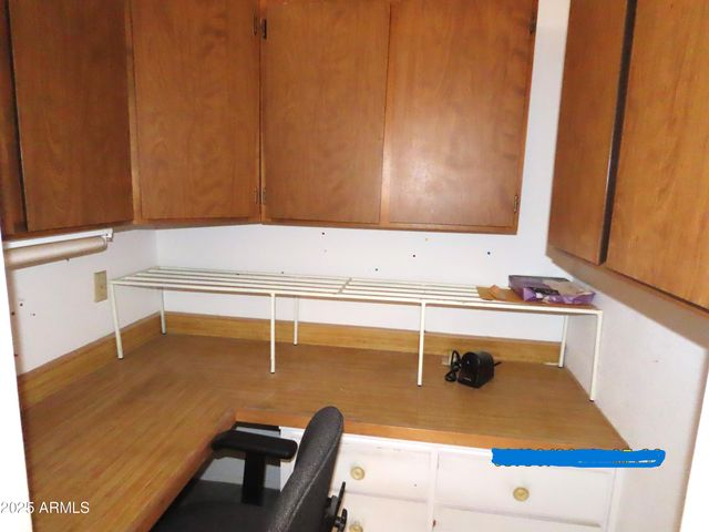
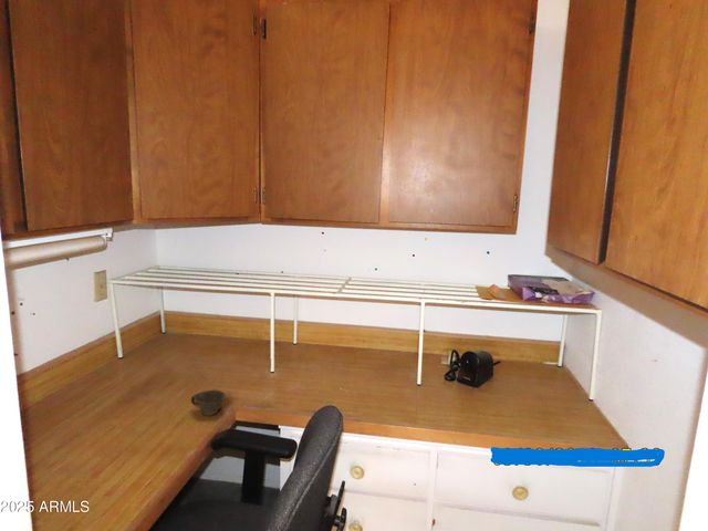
+ cup [189,388,227,417]
